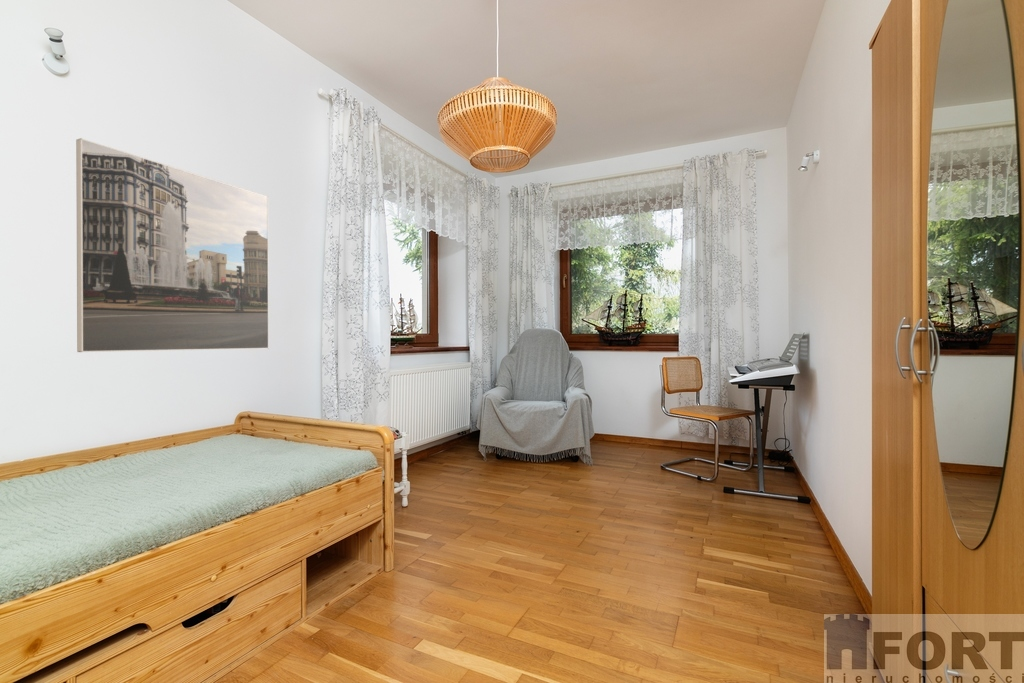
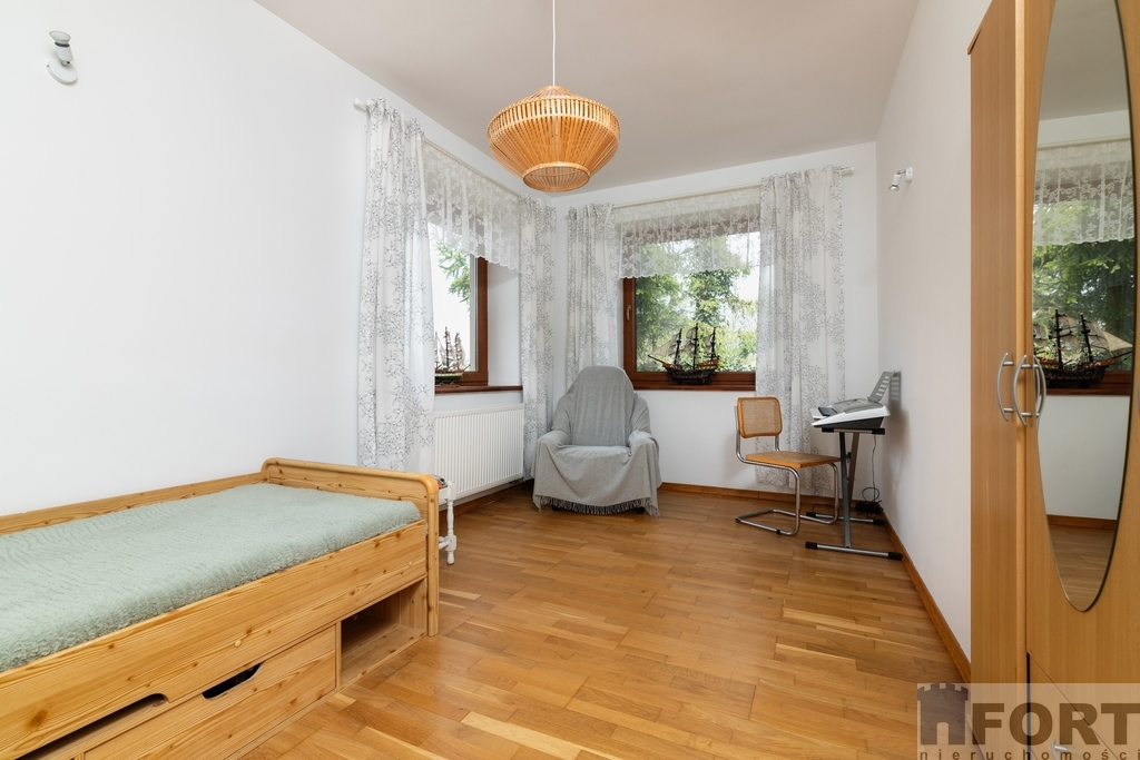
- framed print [75,137,270,353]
